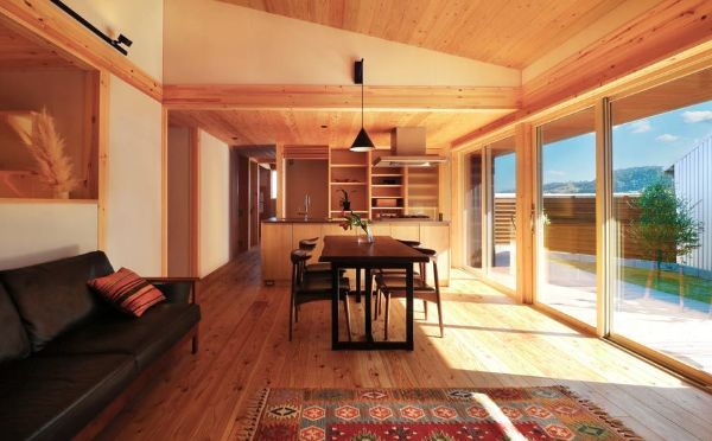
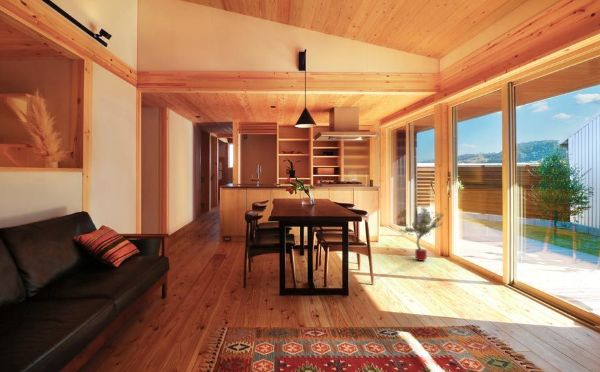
+ potted tree [397,205,445,262]
